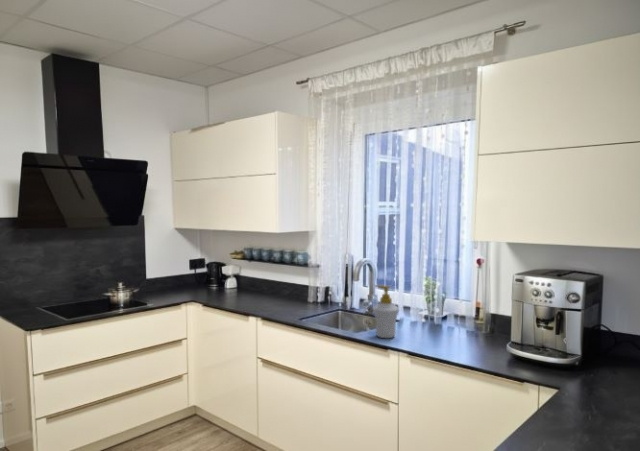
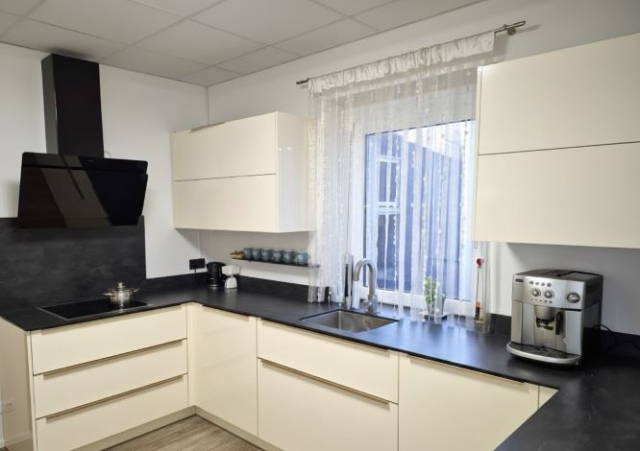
- soap bottle [372,284,400,339]
